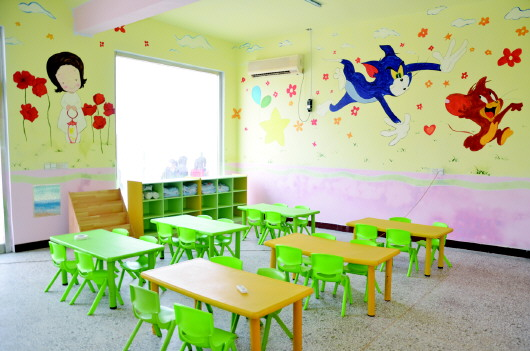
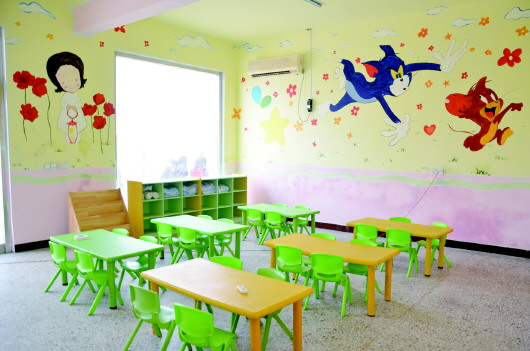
- wall art [31,183,62,219]
